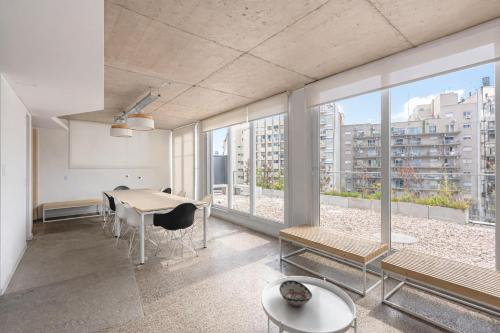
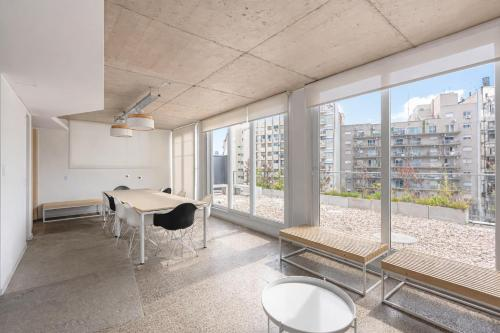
- decorative bowl [278,279,313,307]
